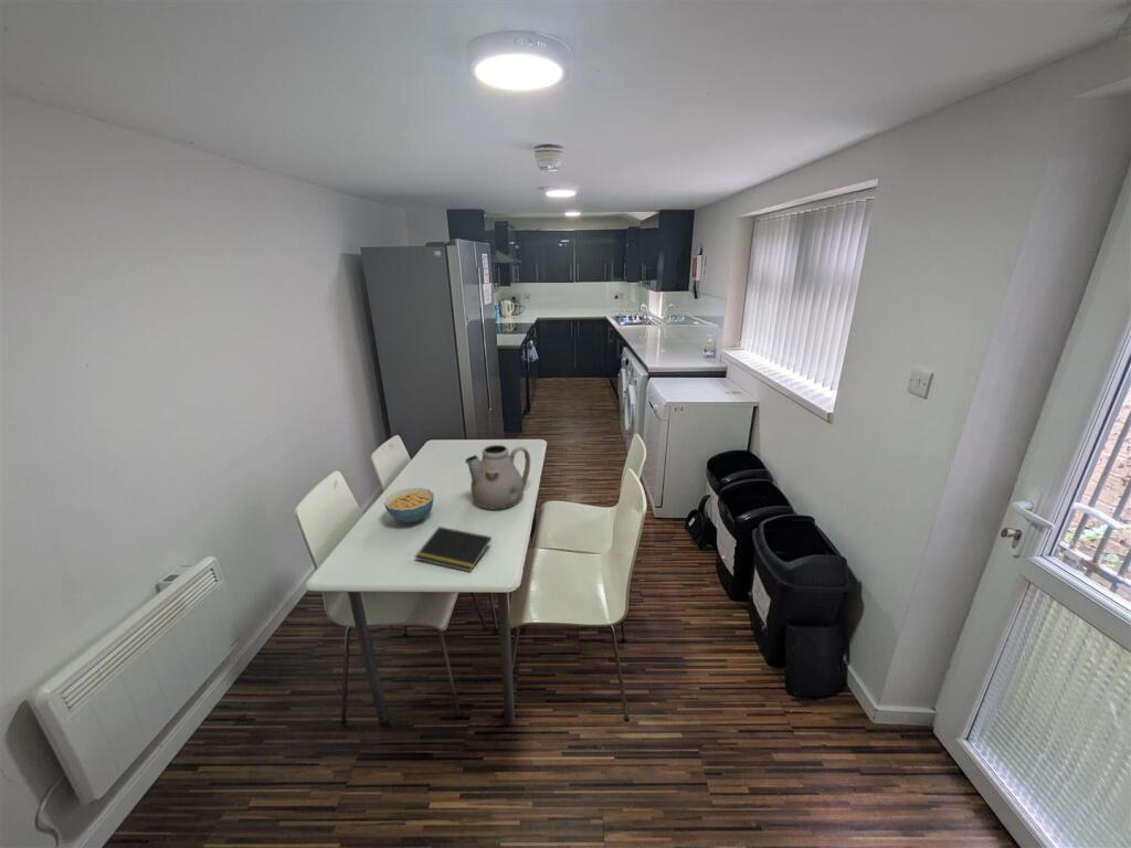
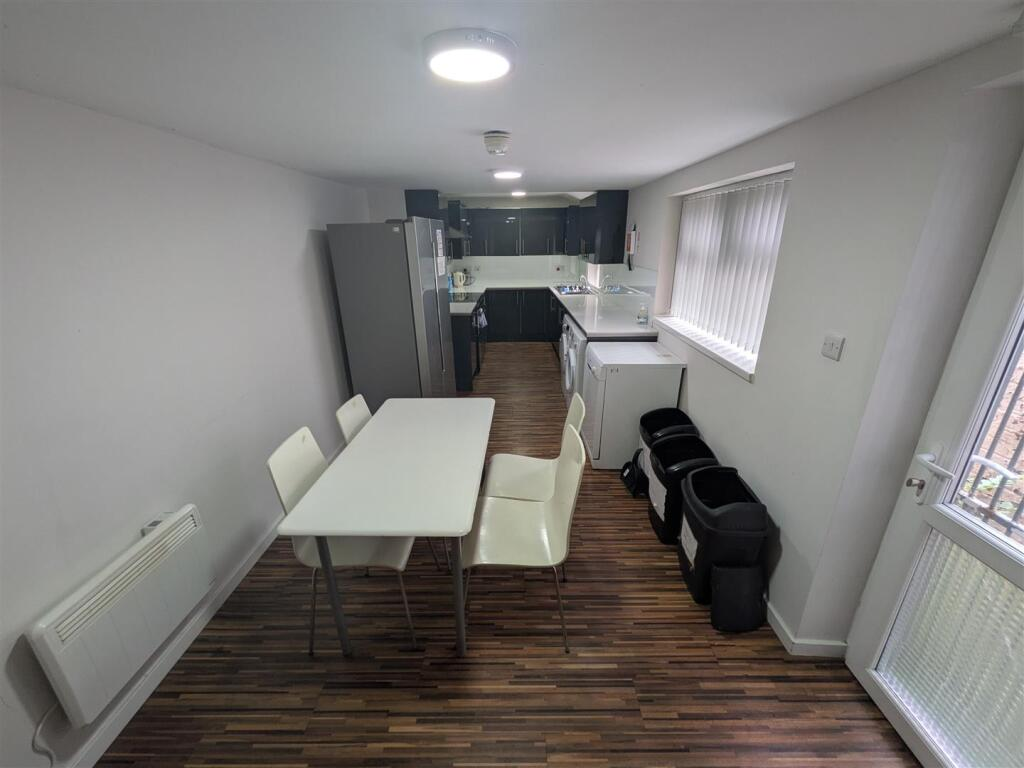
- cereal bowl [383,487,435,523]
- notepad [413,526,493,573]
- teapot [464,444,531,511]
